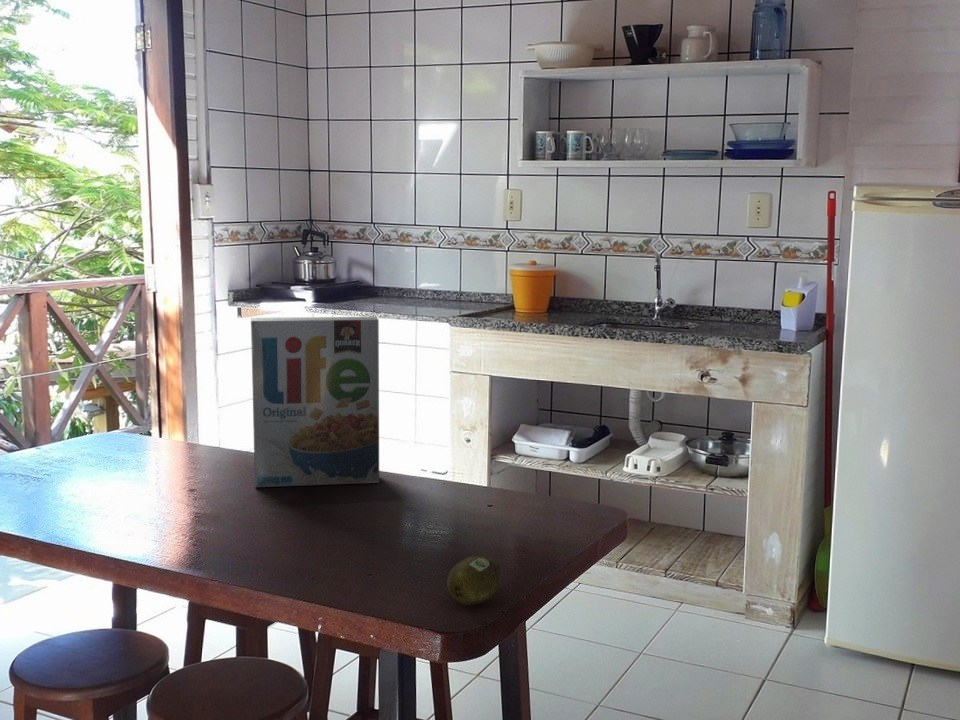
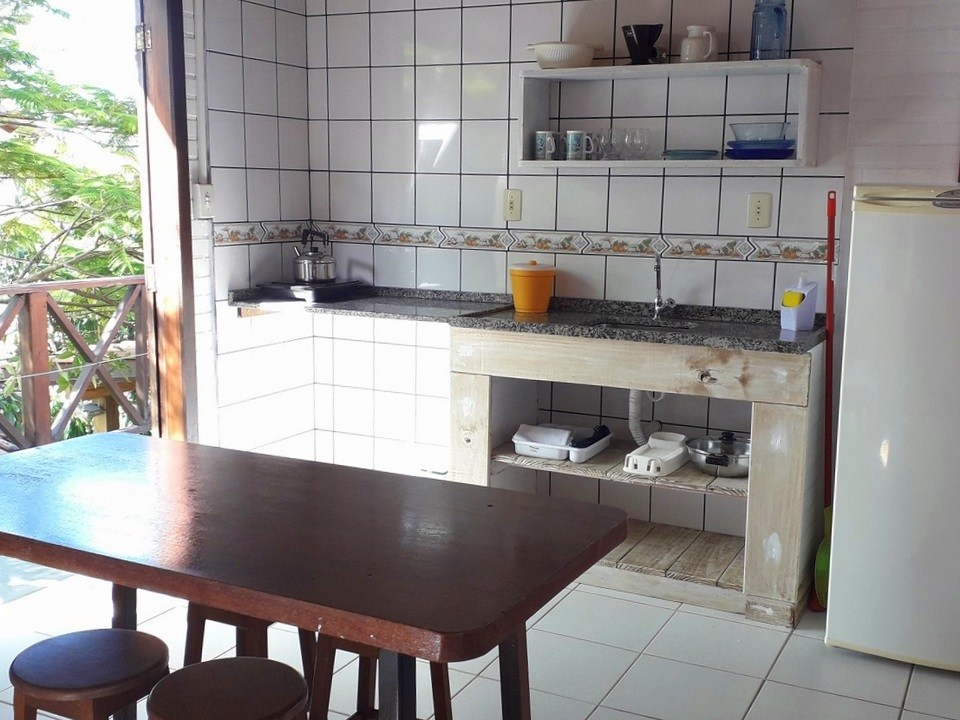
- fruit [446,555,503,606]
- cereal box [250,316,380,488]
